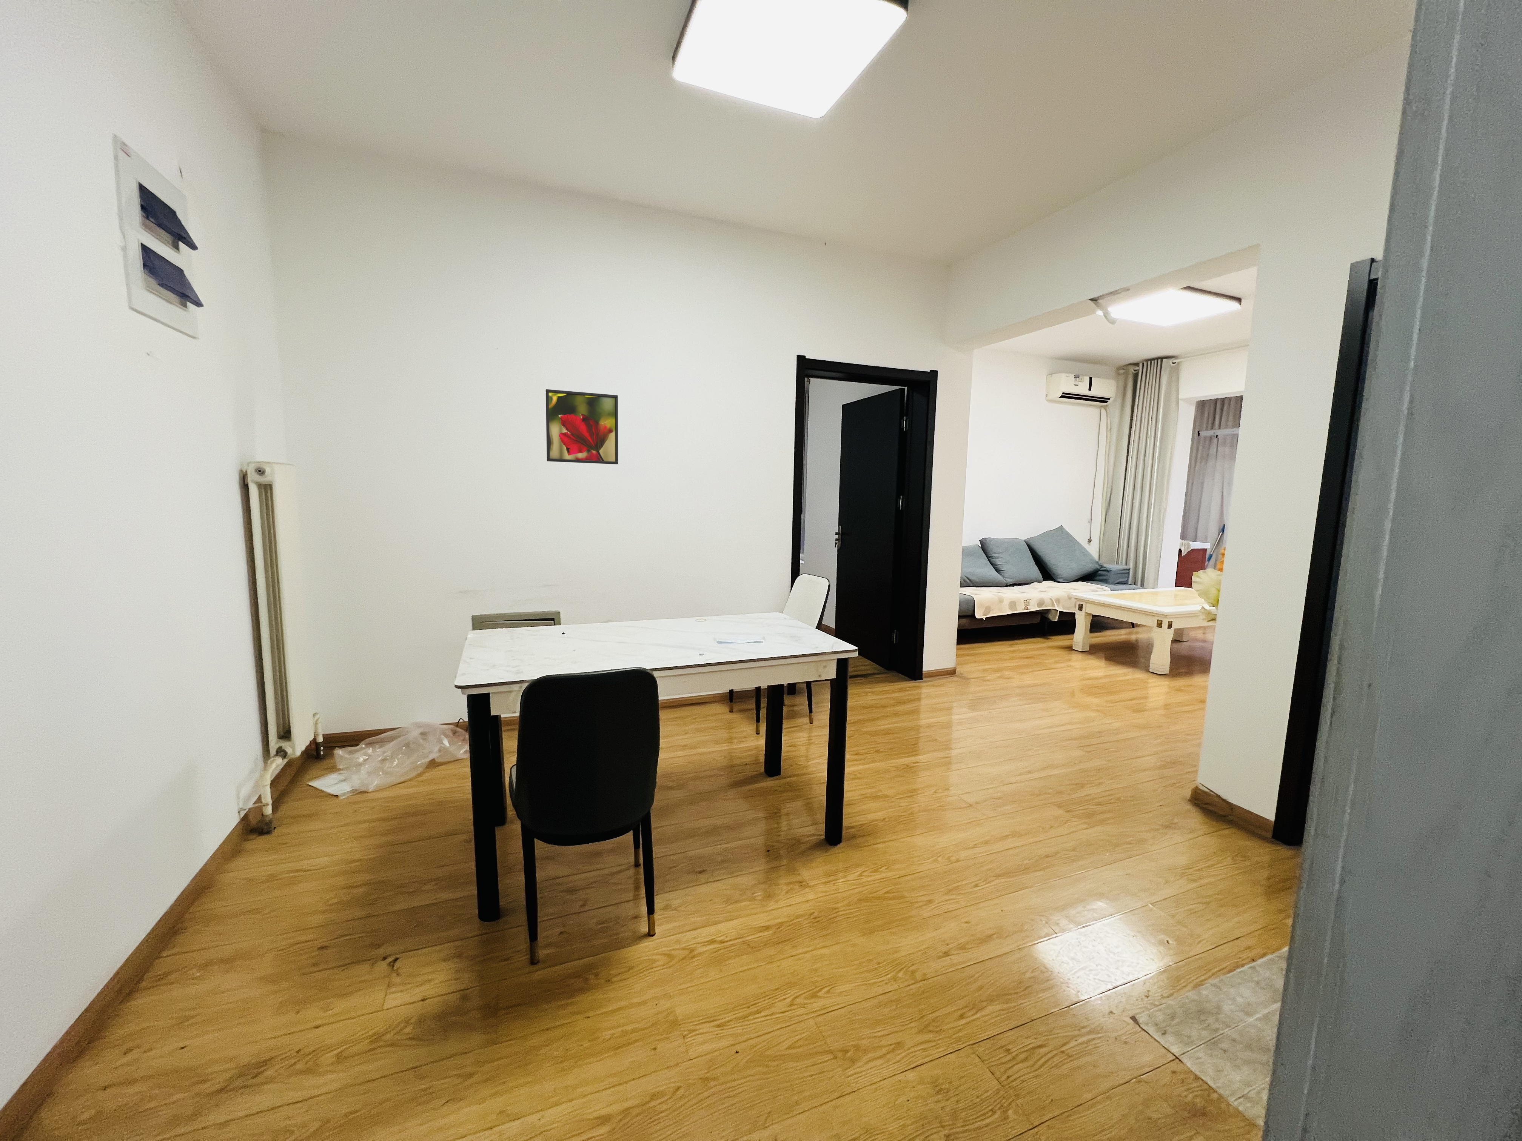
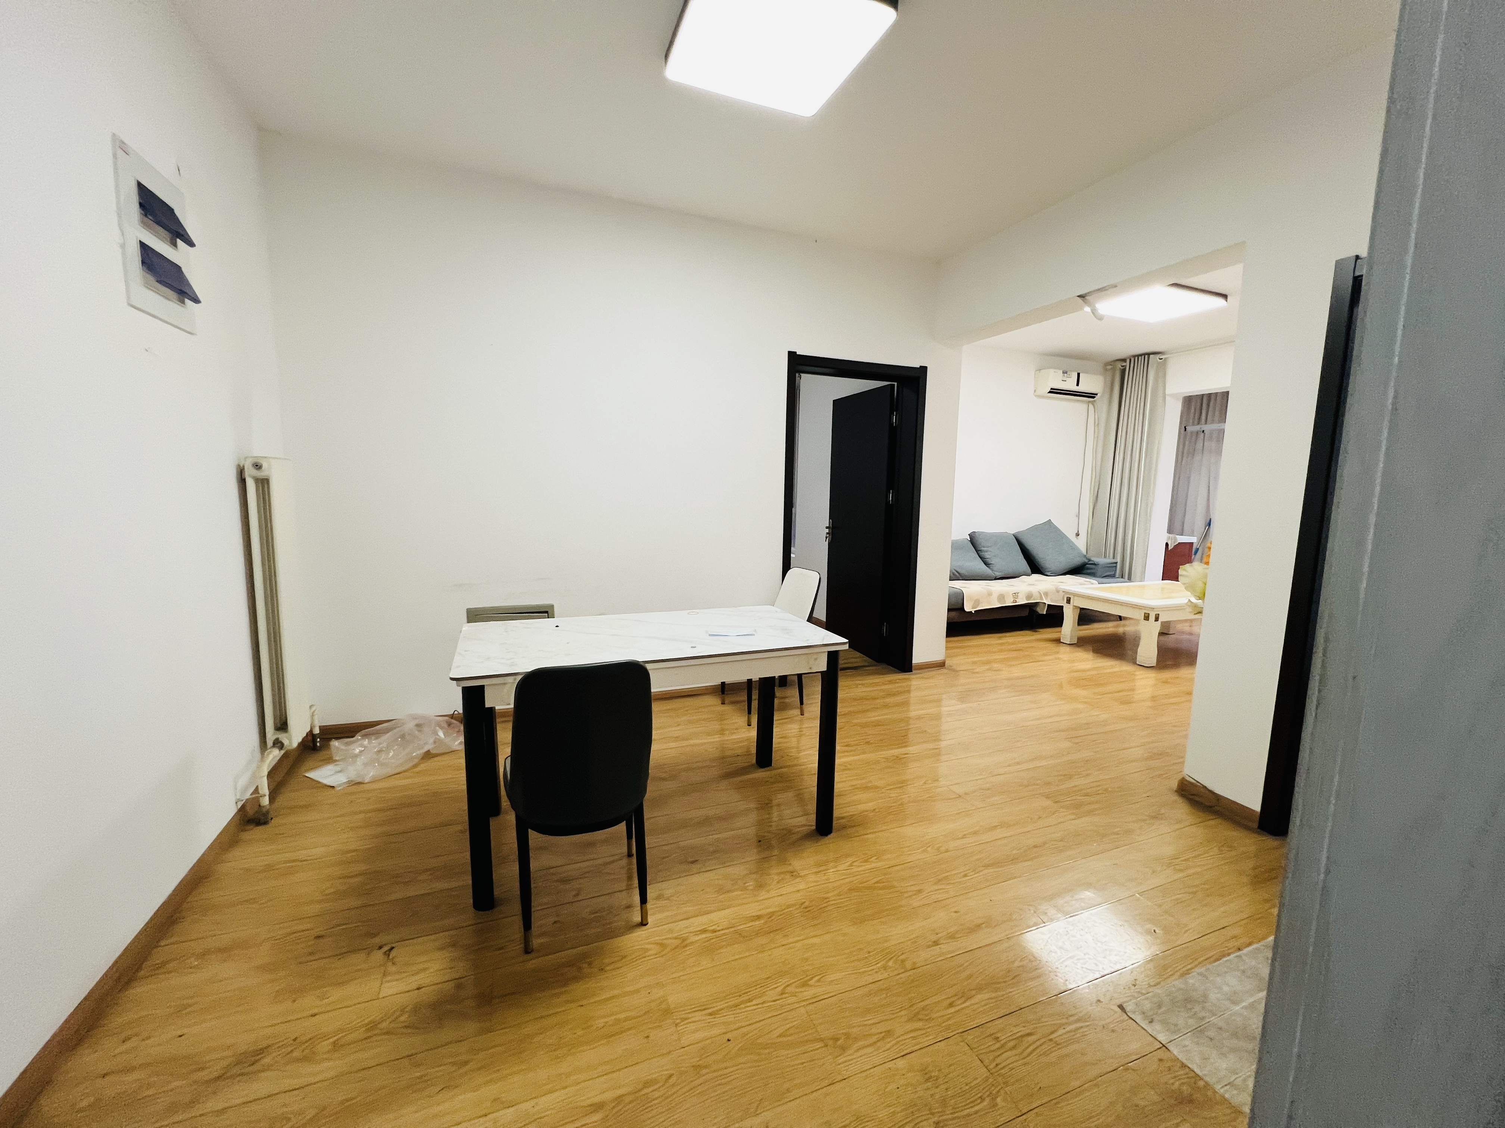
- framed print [545,390,618,465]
